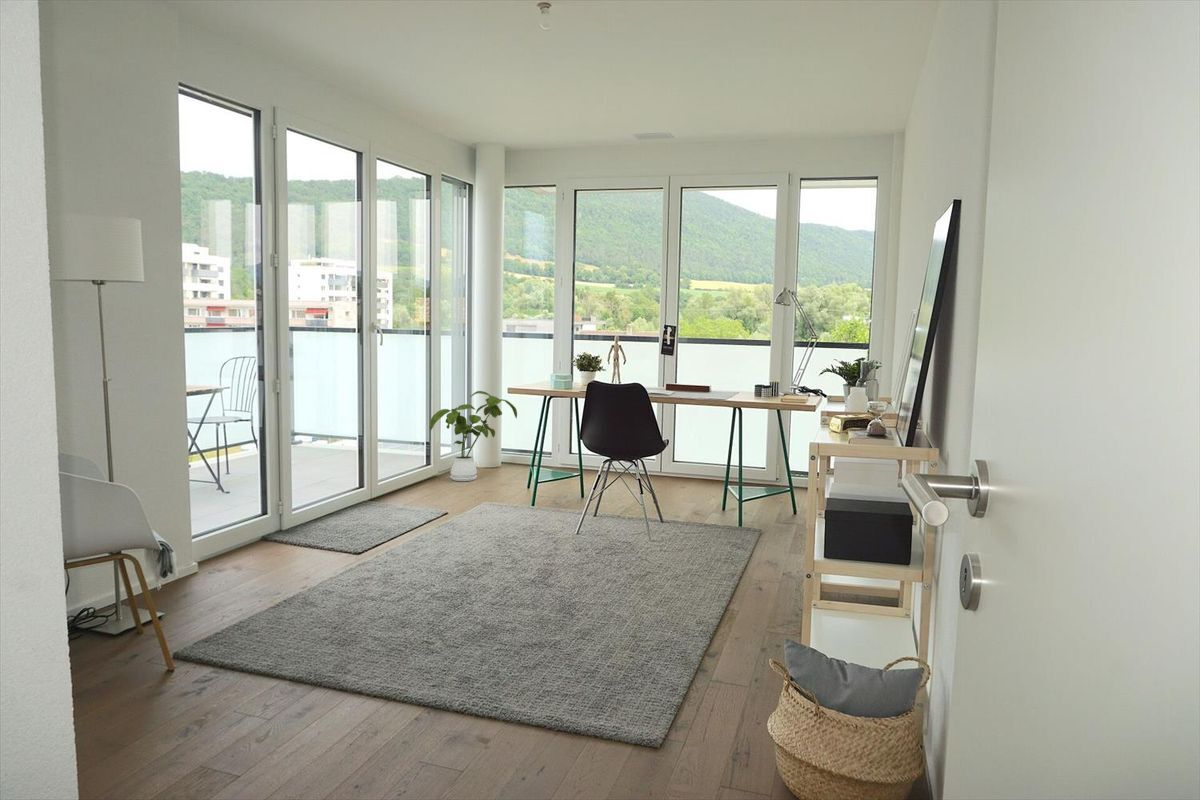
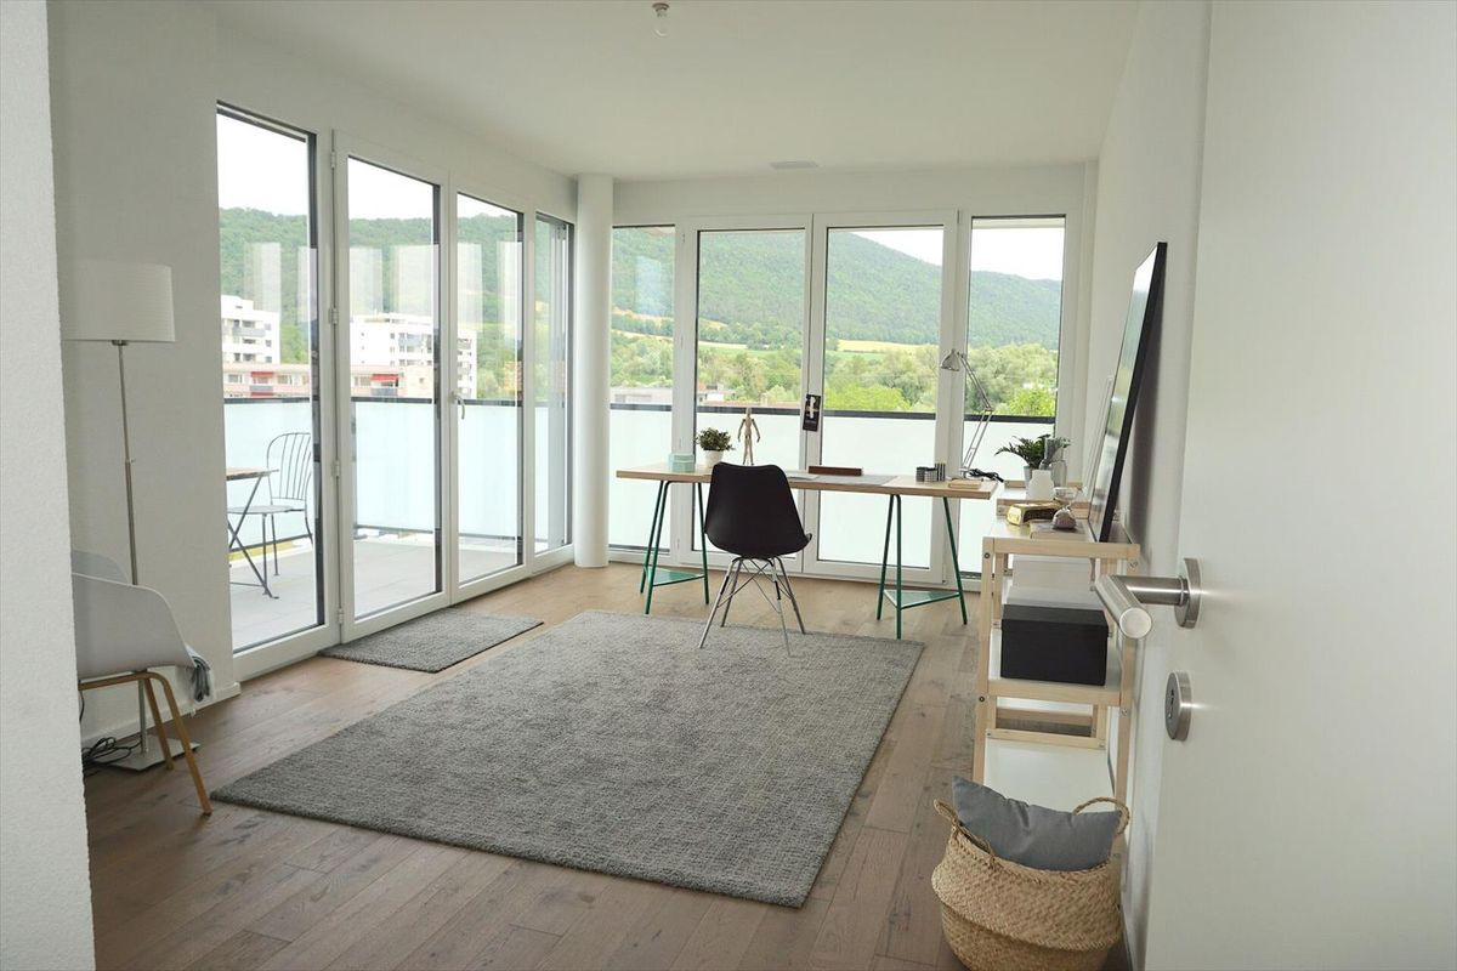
- house plant [429,390,518,482]
